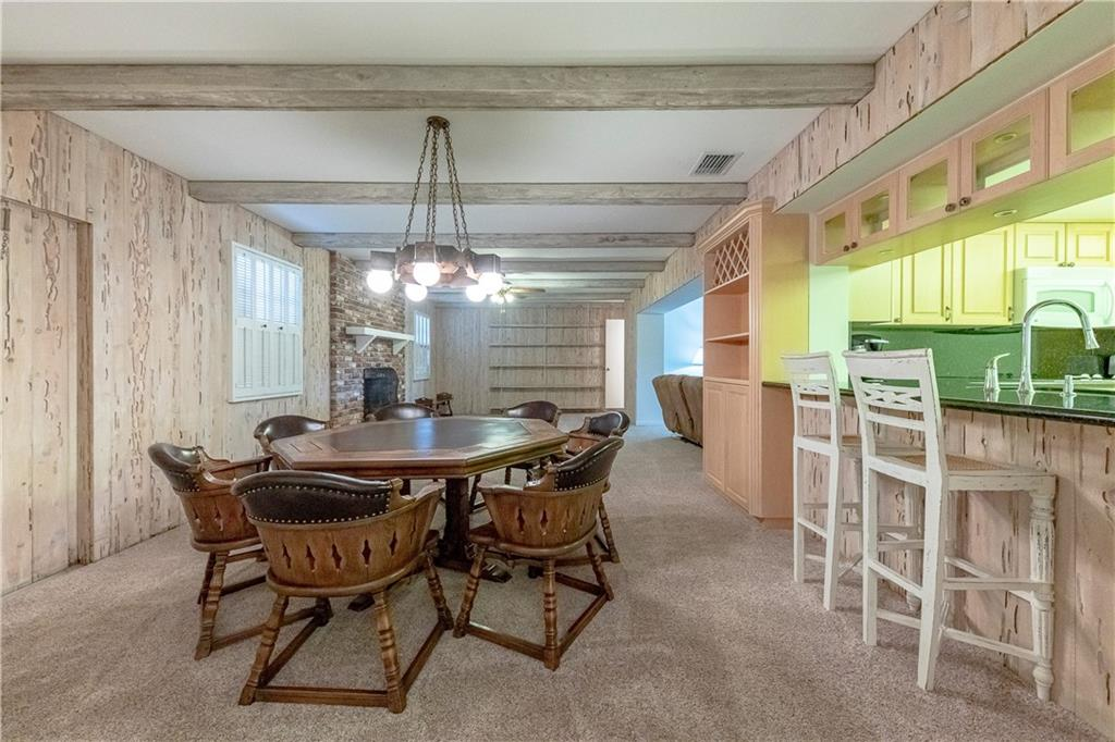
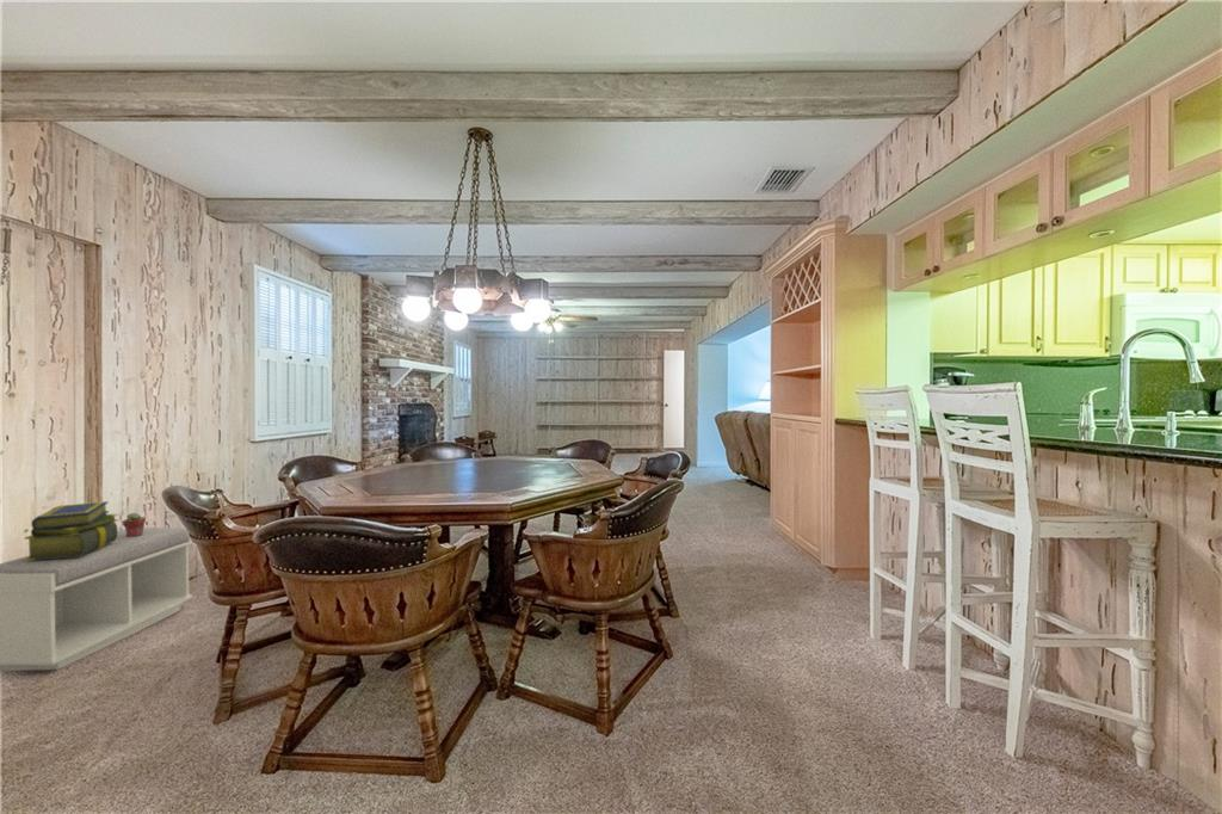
+ stack of books [24,500,119,561]
+ bench [0,526,193,672]
+ potted succulent [121,512,147,537]
